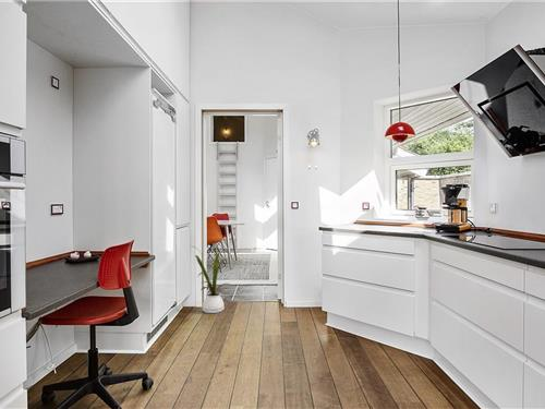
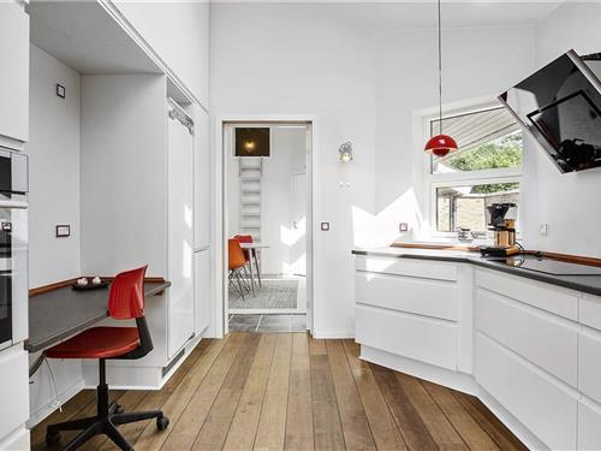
- house plant [189,244,232,314]
